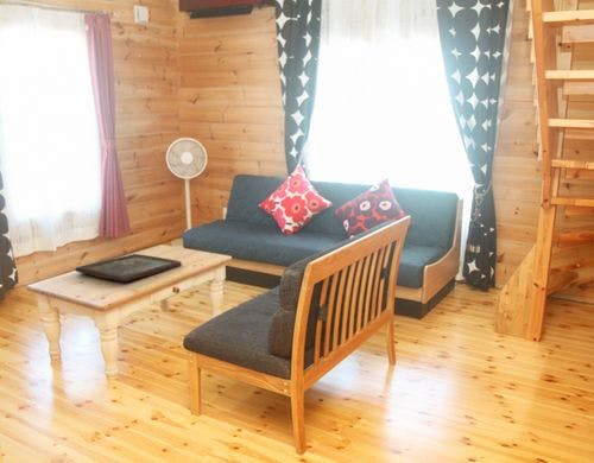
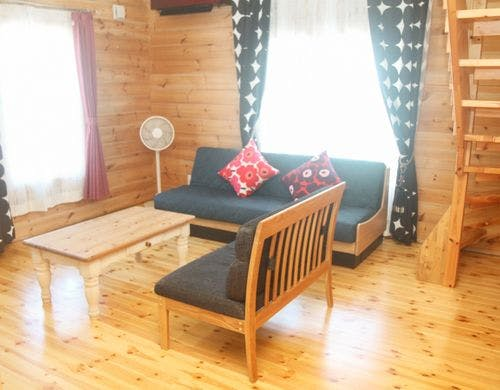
- board game [74,253,183,283]
